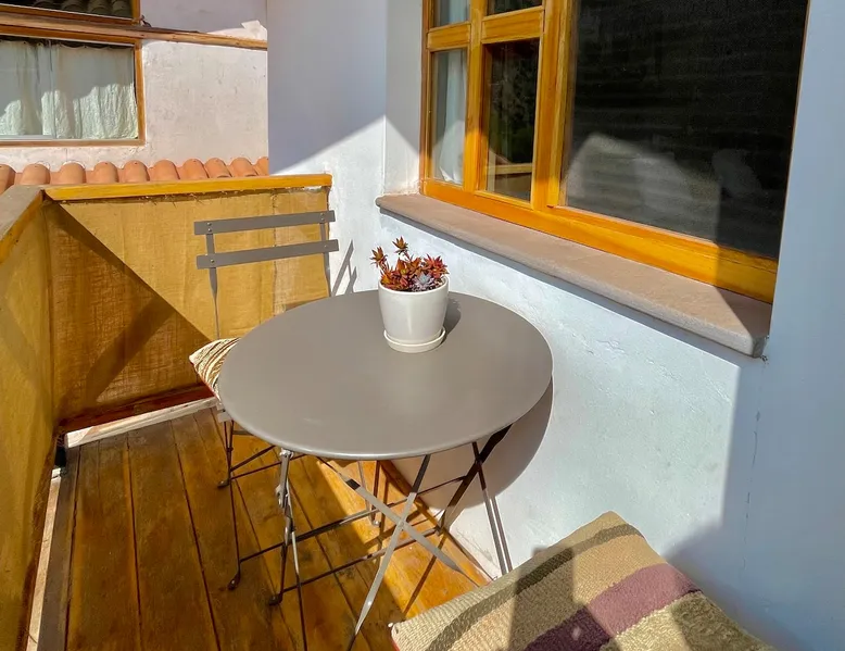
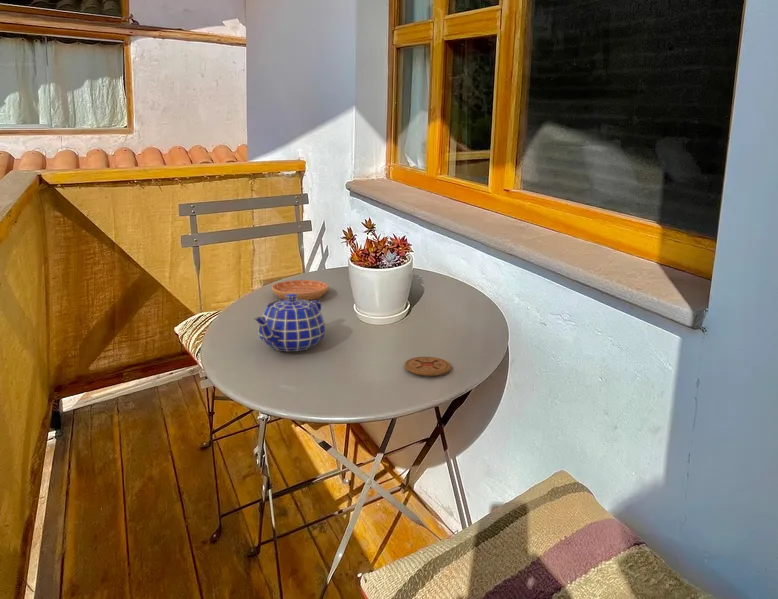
+ coaster [404,356,452,377]
+ teapot [253,294,326,352]
+ saucer [271,279,329,301]
